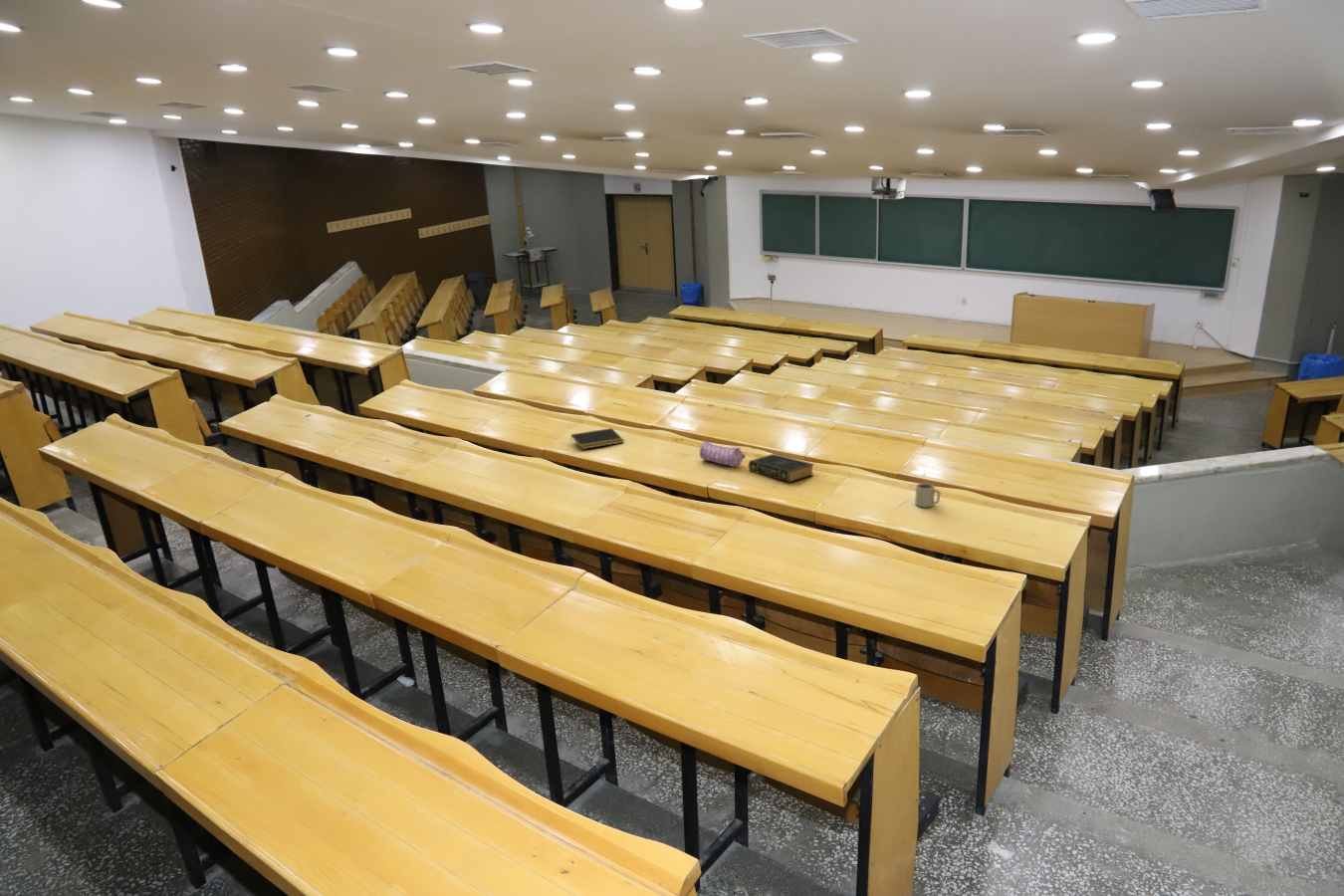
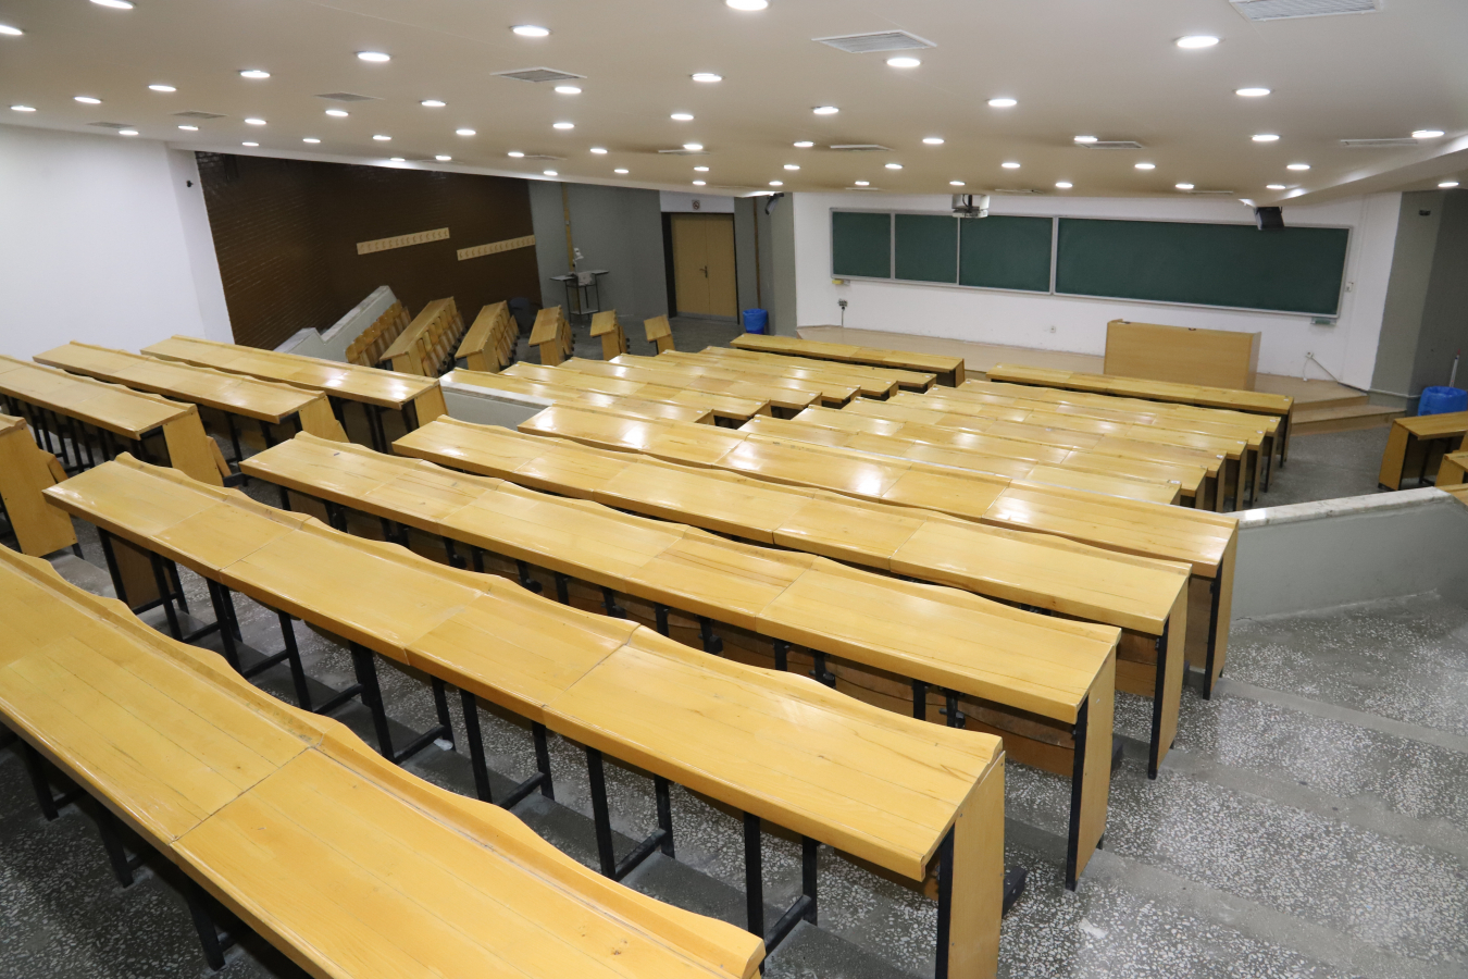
- cup [914,483,942,509]
- notepad [569,427,624,450]
- pencil case [699,440,746,468]
- book [748,453,815,483]
